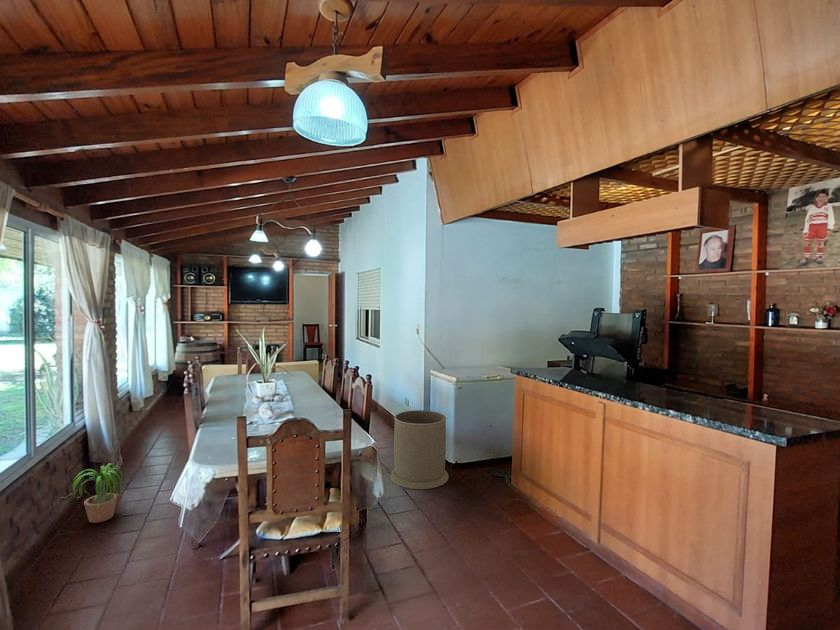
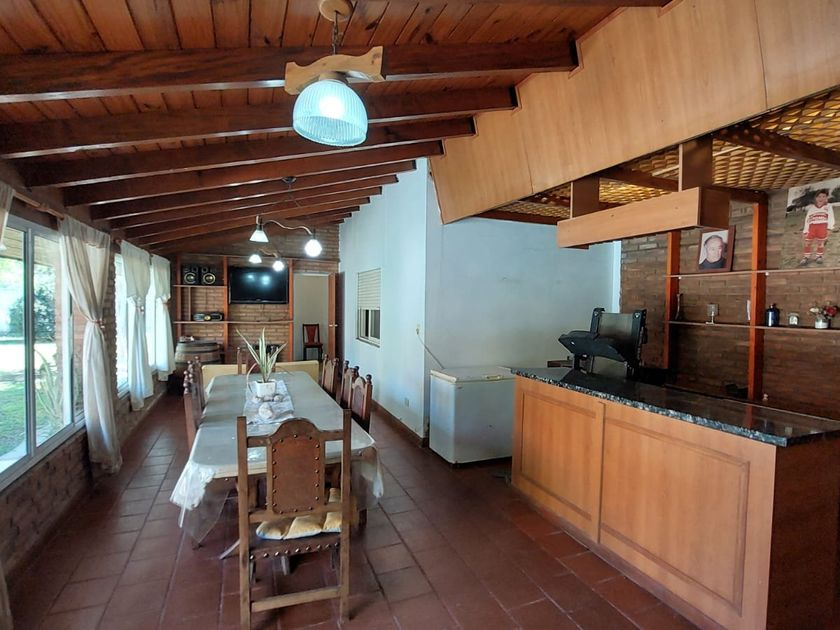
- trash can [390,409,450,490]
- potted plant [62,462,125,524]
